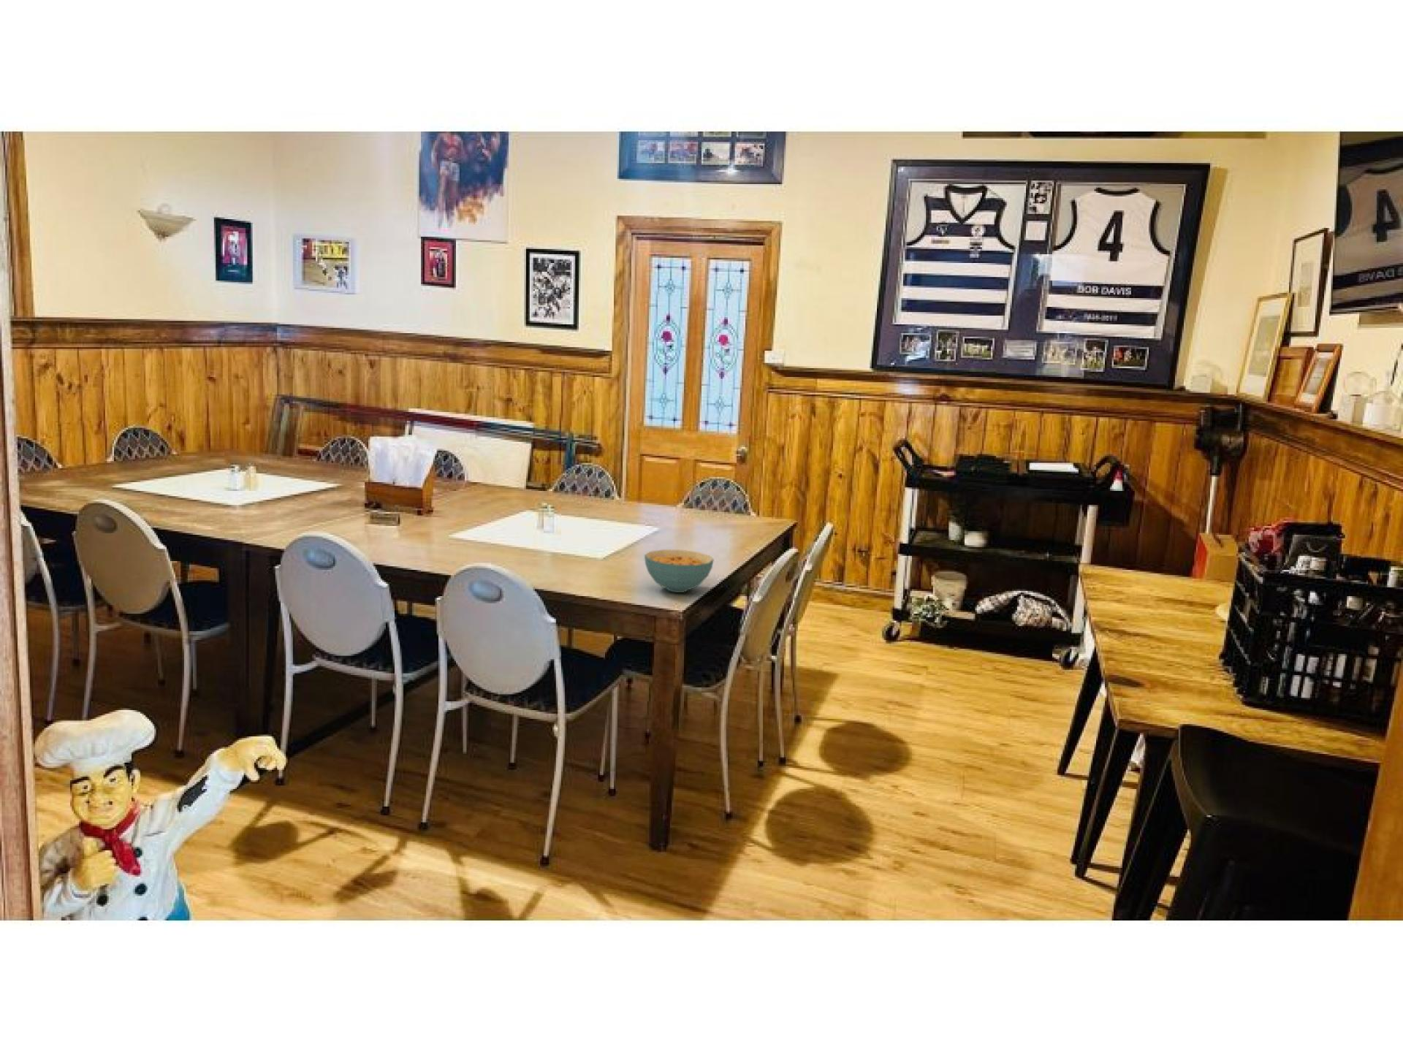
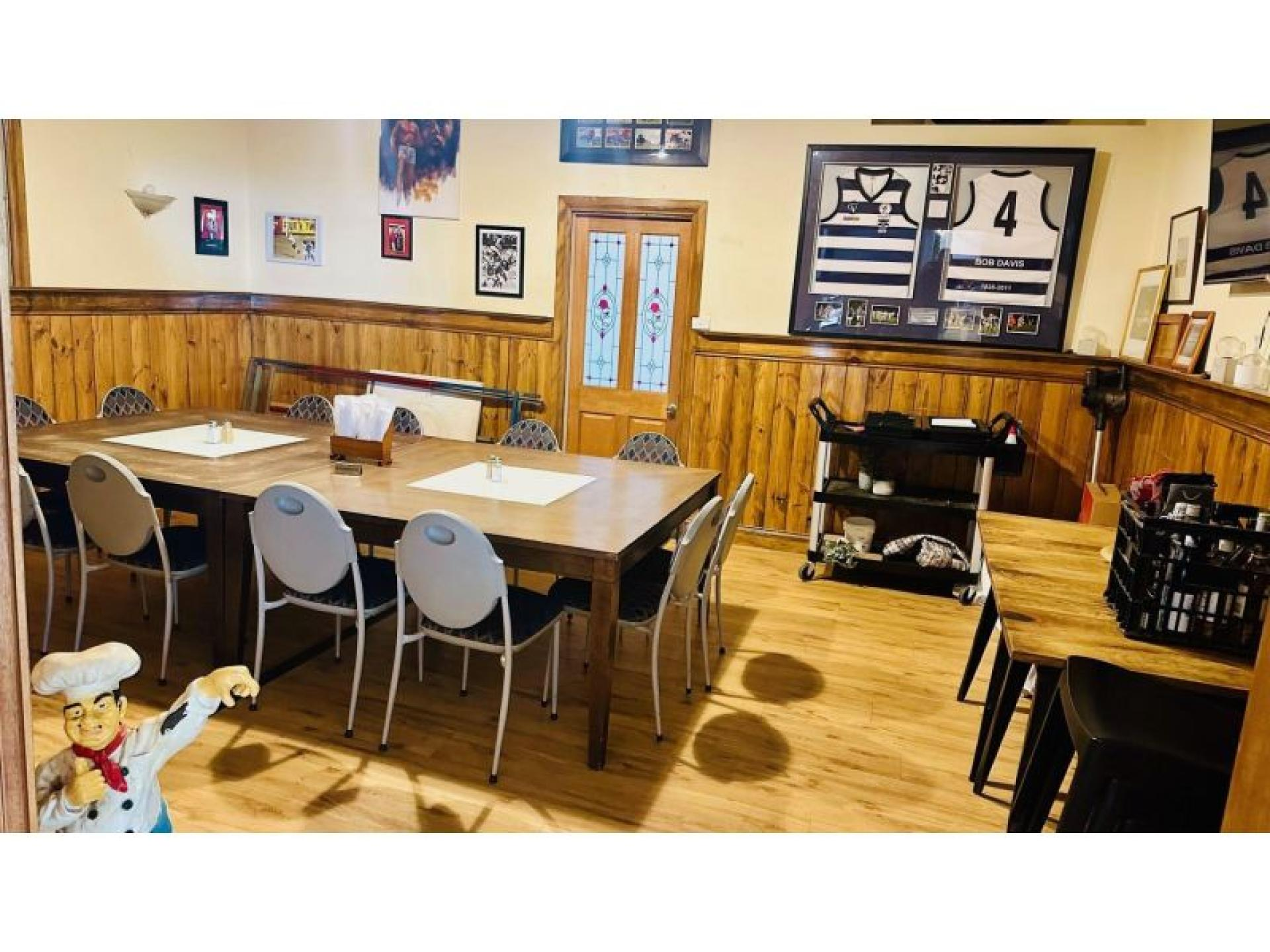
- cereal bowl [644,548,715,593]
